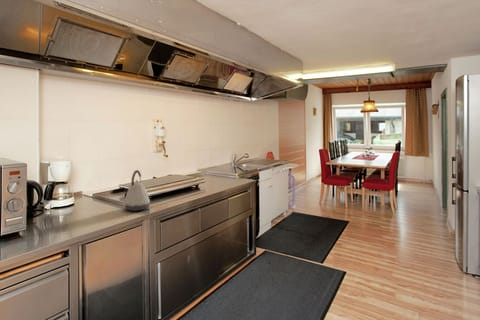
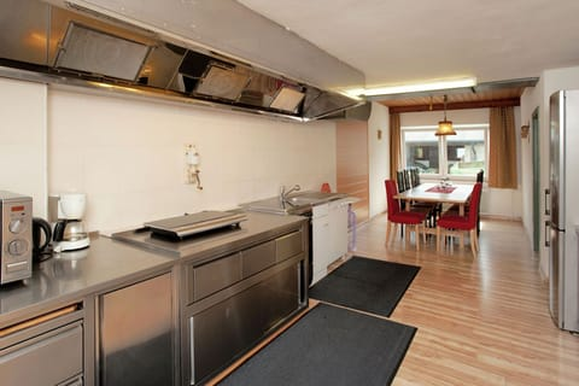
- kettle [123,169,151,212]
